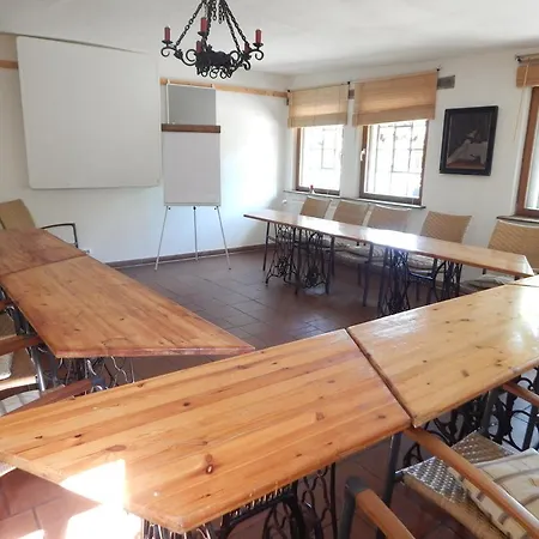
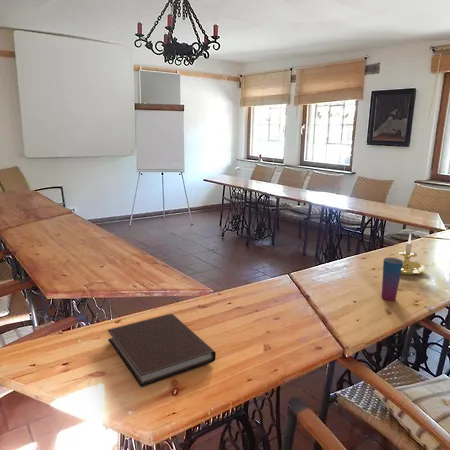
+ candle holder [398,232,425,276]
+ cup [381,256,404,302]
+ notebook [107,313,217,388]
